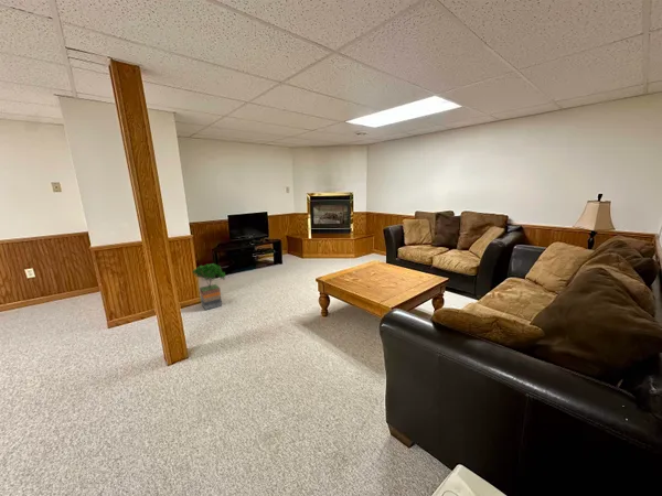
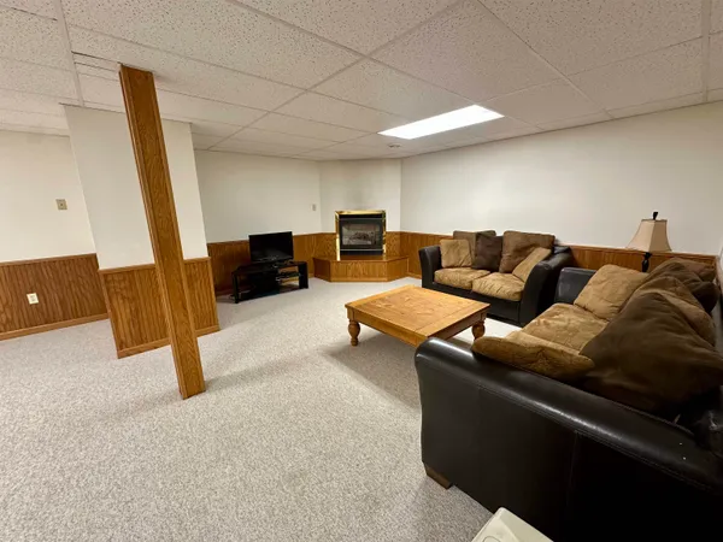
- potted tree [191,262,226,311]
